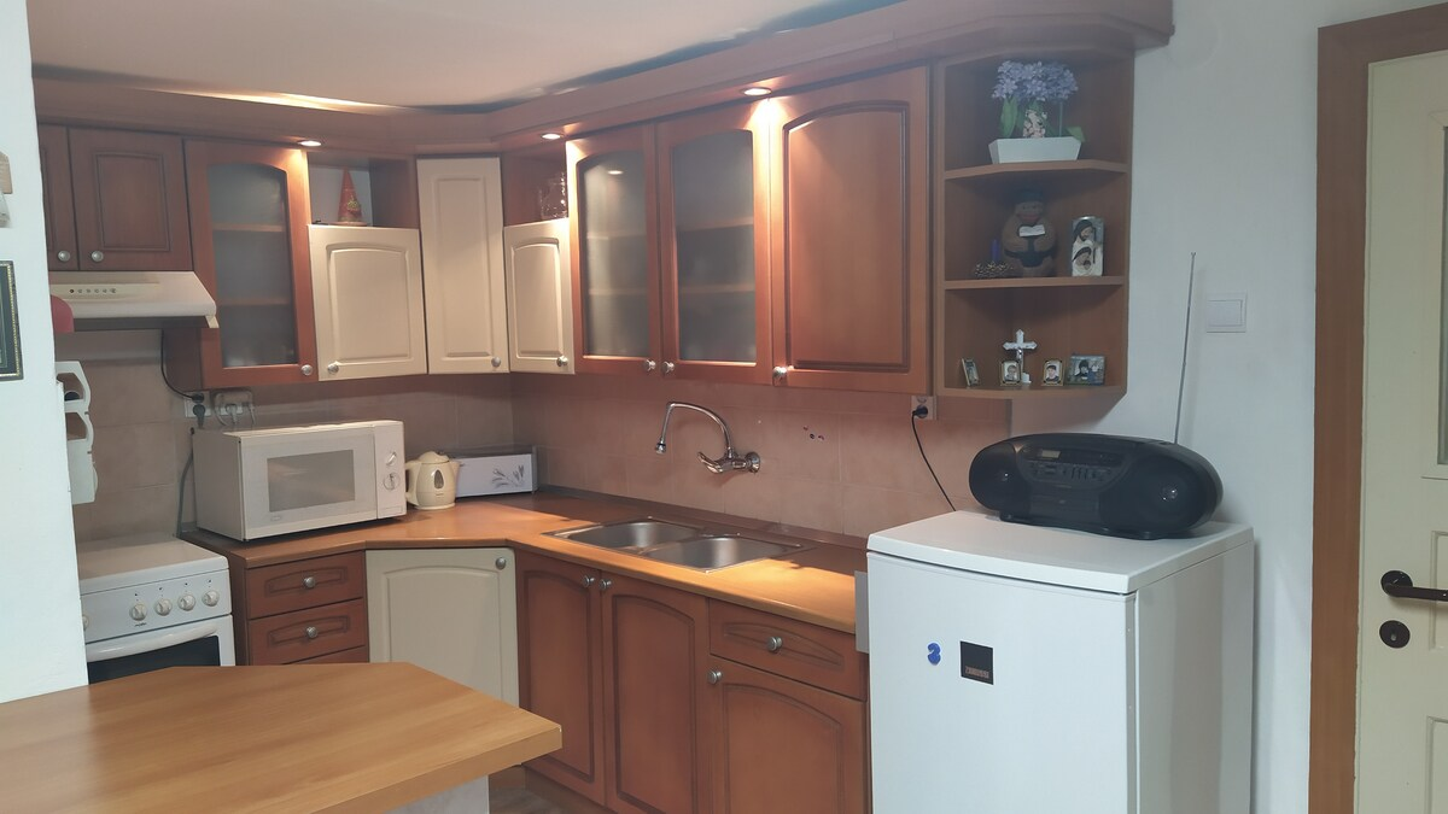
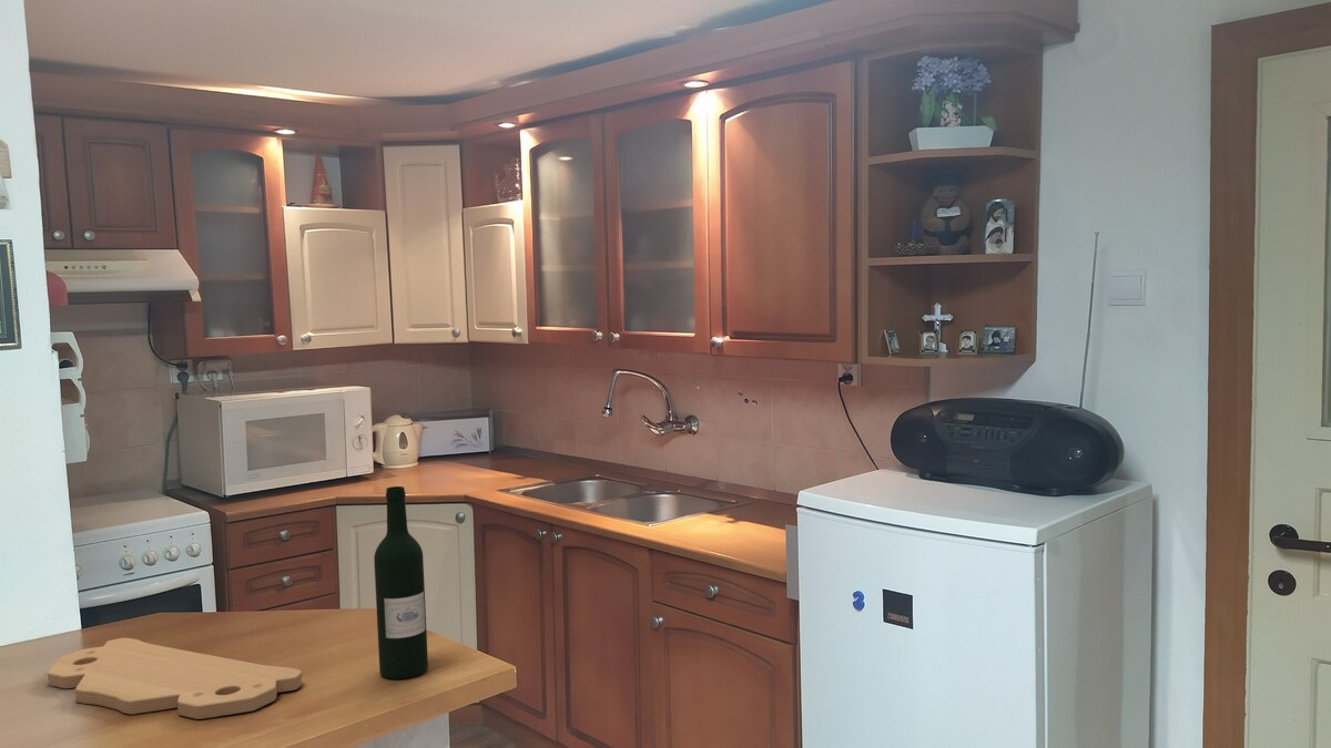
+ cutting board [47,637,303,720]
+ wine bottle [373,485,429,680]
